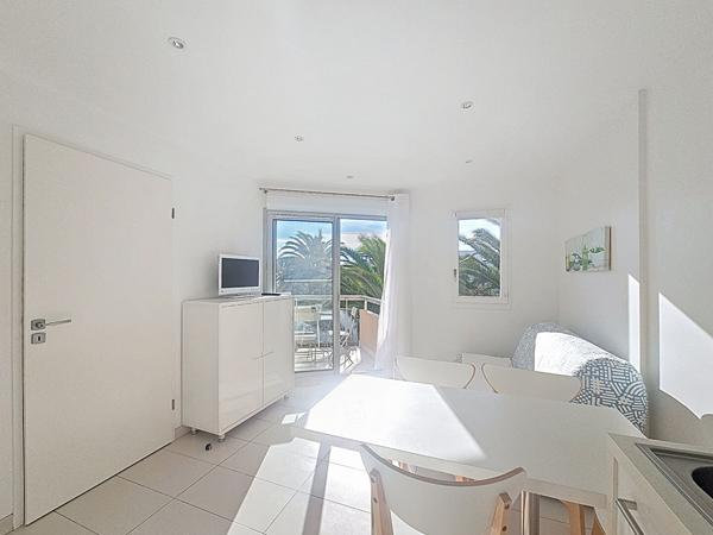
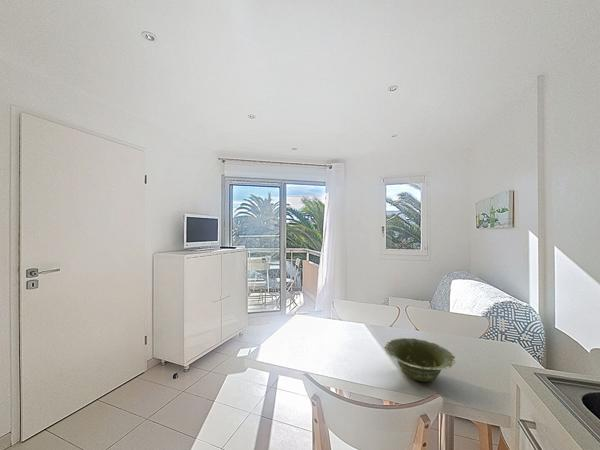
+ dish [384,337,457,383]
